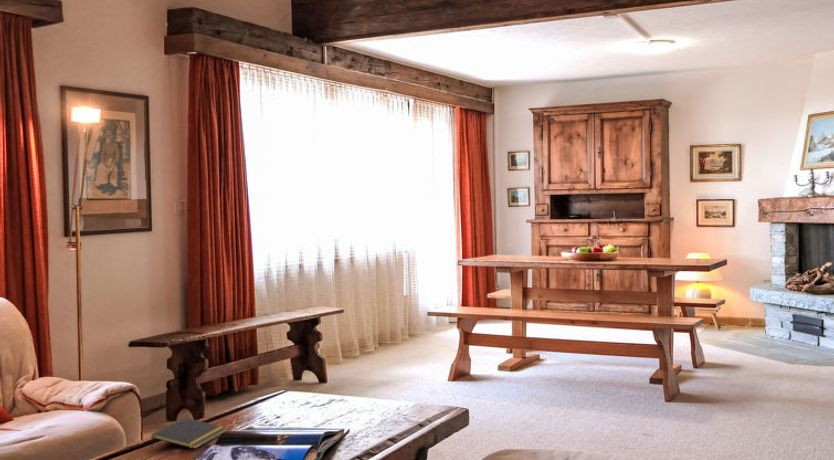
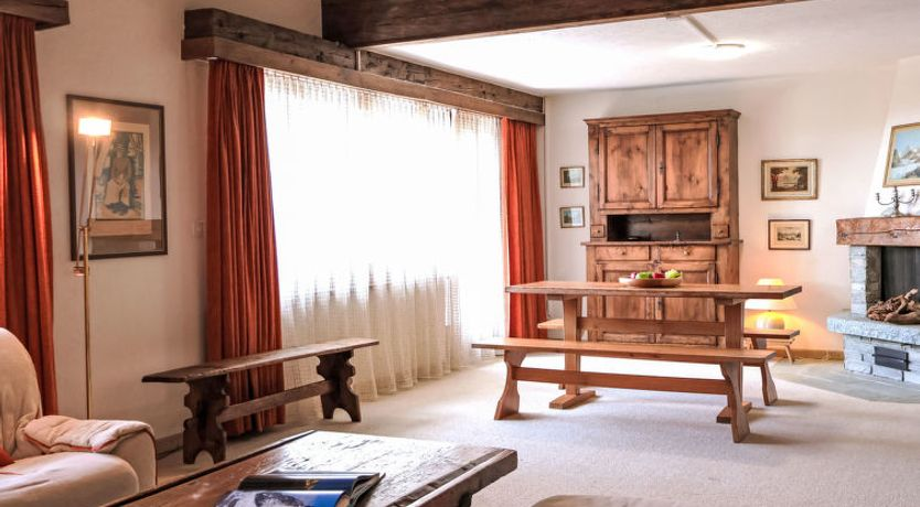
- notepad [150,417,227,450]
